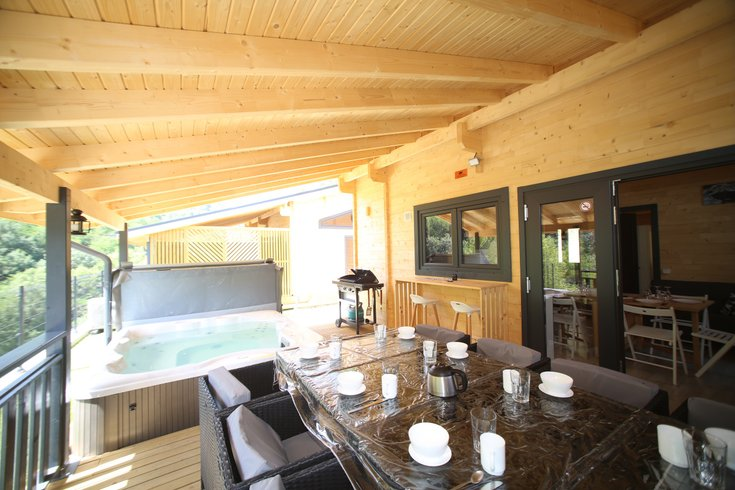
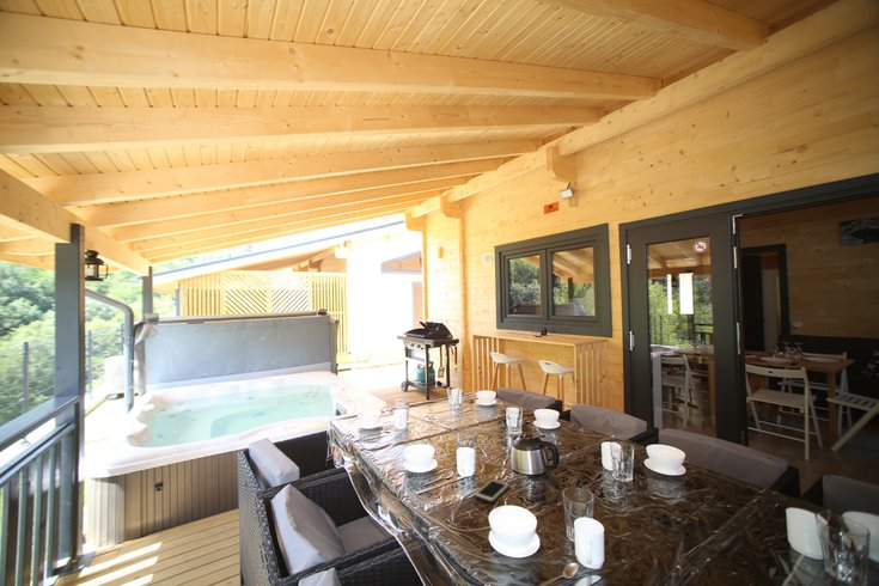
+ cell phone [472,478,511,503]
